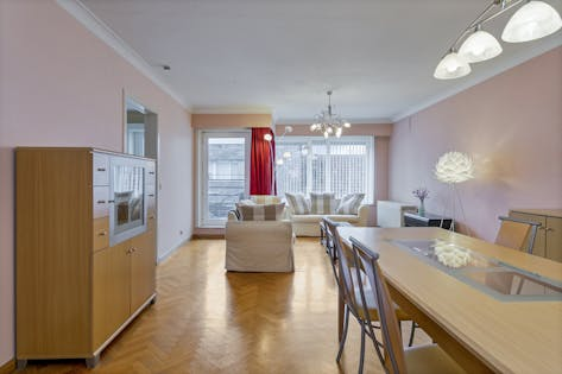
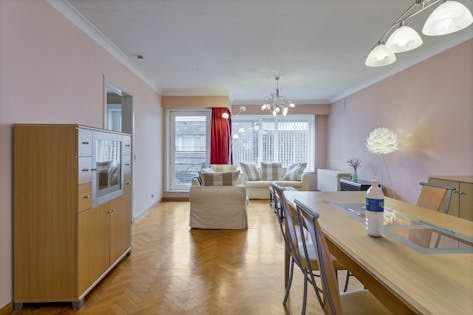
+ water bottle [365,179,385,238]
